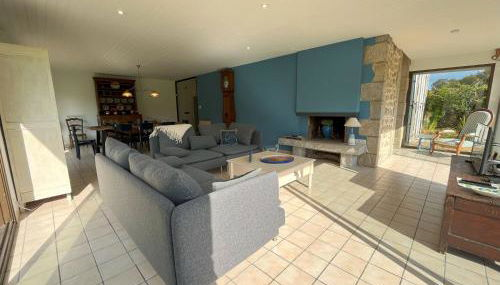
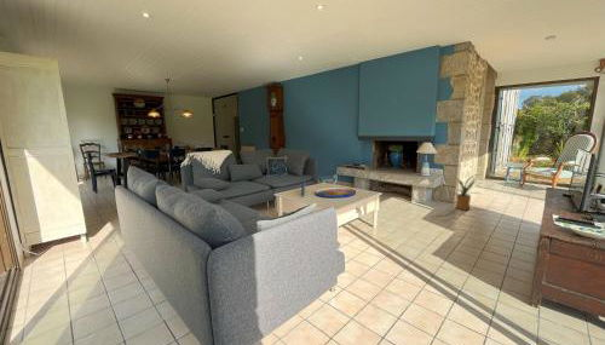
+ house plant [450,173,482,211]
